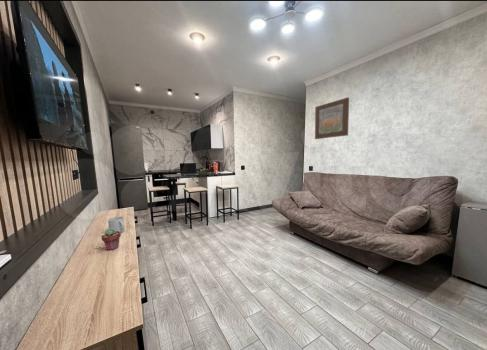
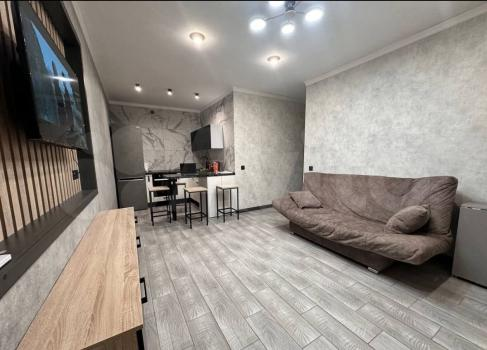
- wall art [314,96,350,140]
- mug [107,216,125,234]
- potted succulent [100,228,122,251]
